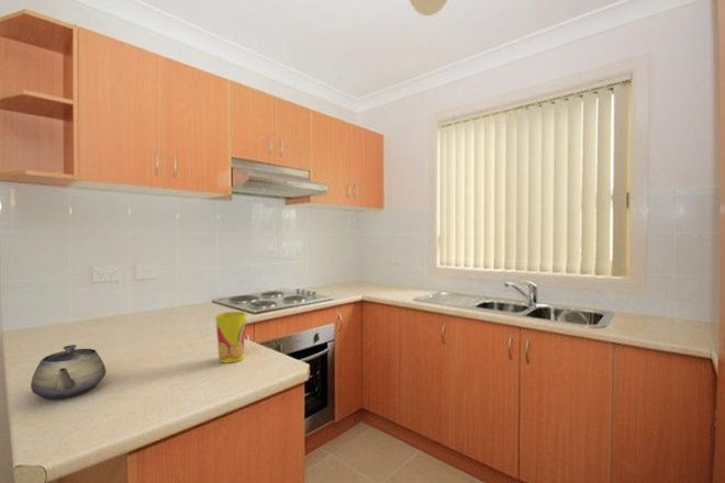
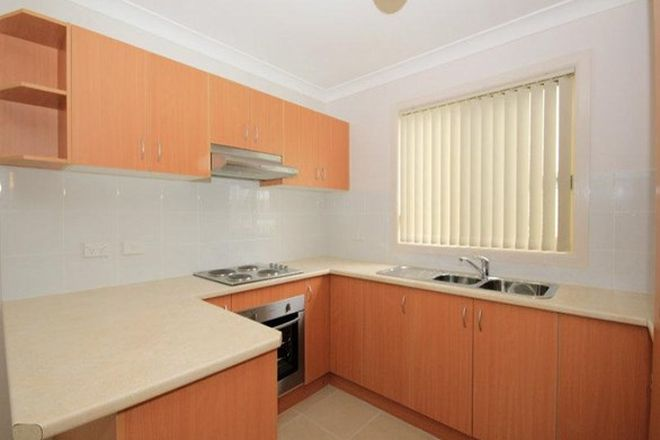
- cup [214,311,247,363]
- teapot [30,344,107,401]
